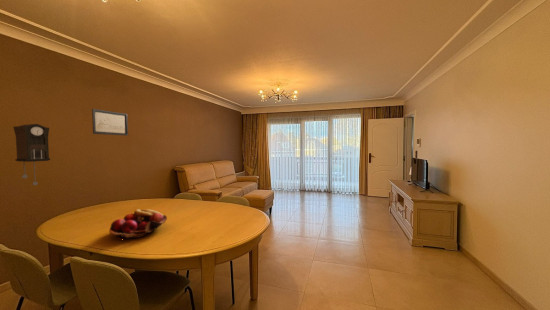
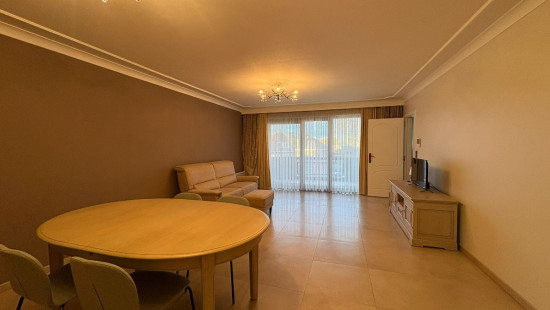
- fruit basket [108,208,168,240]
- wall art [91,108,129,137]
- pendulum clock [12,123,51,186]
